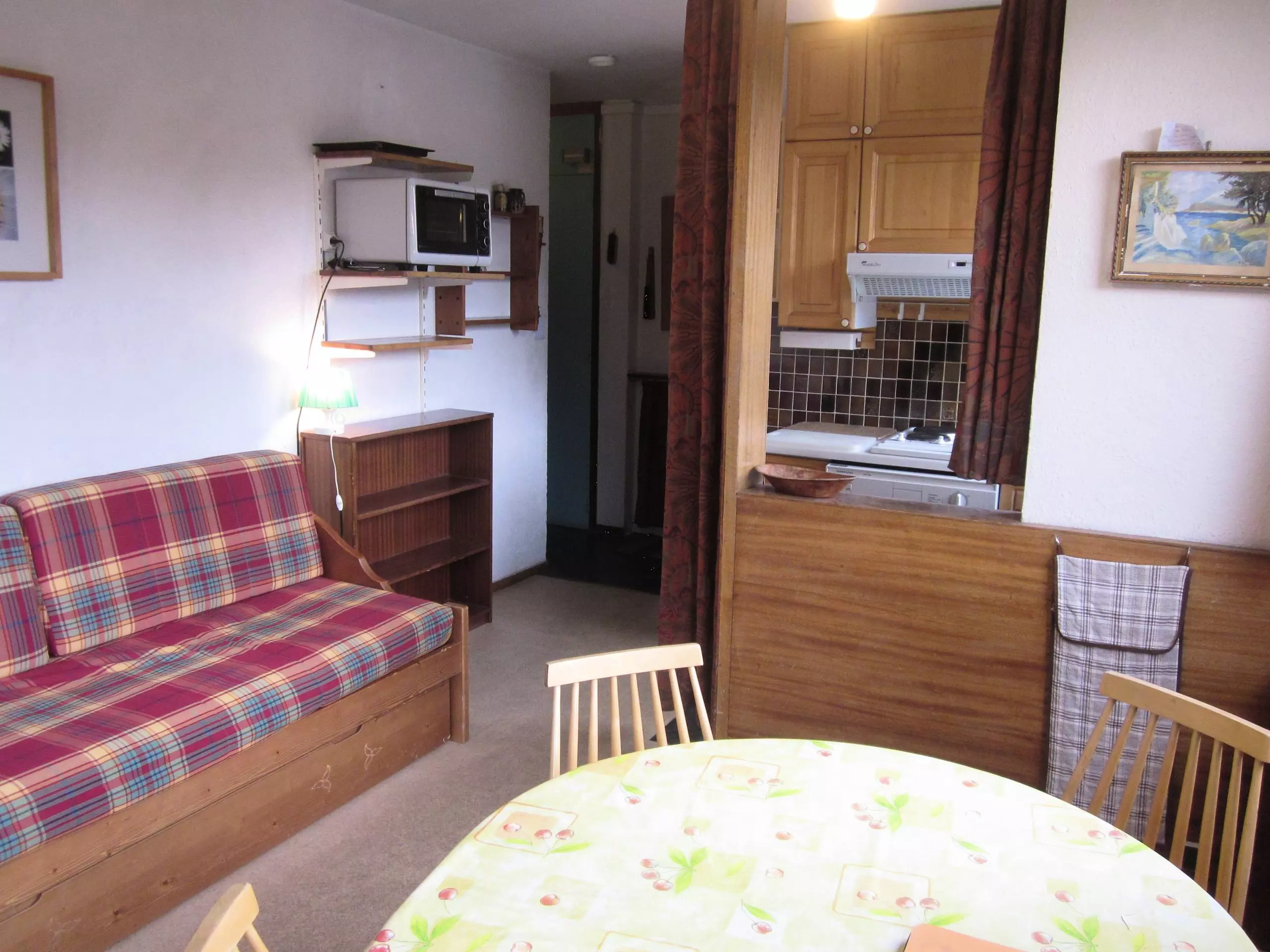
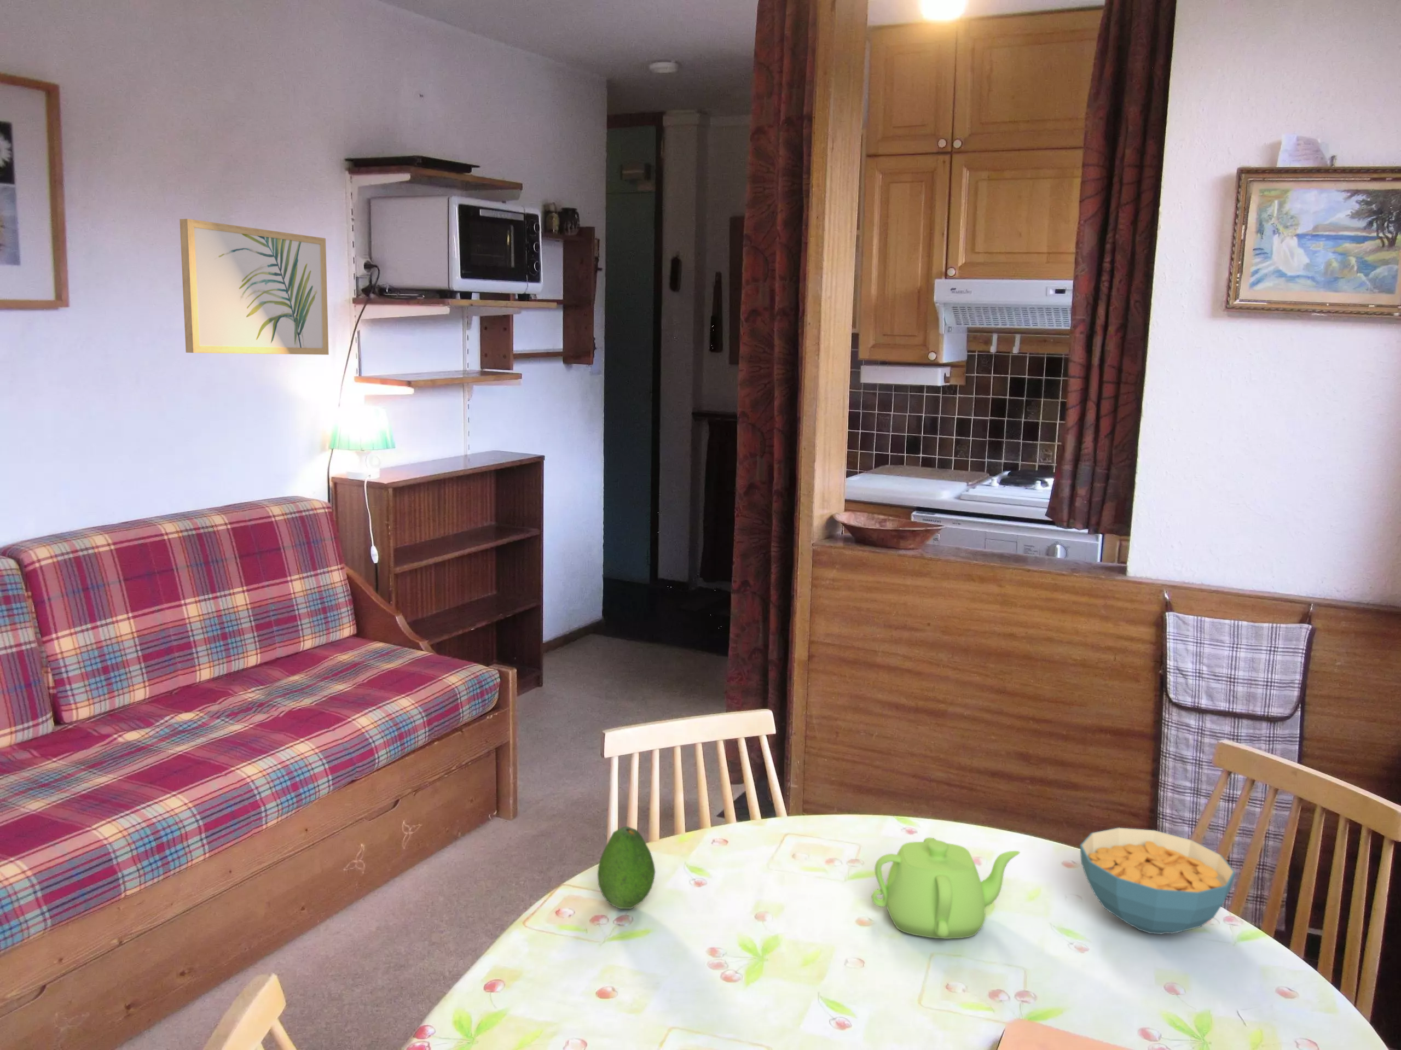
+ cereal bowl [1079,827,1236,934]
+ fruit [597,826,656,910]
+ wall art [179,218,330,355]
+ teapot [870,837,1020,940]
